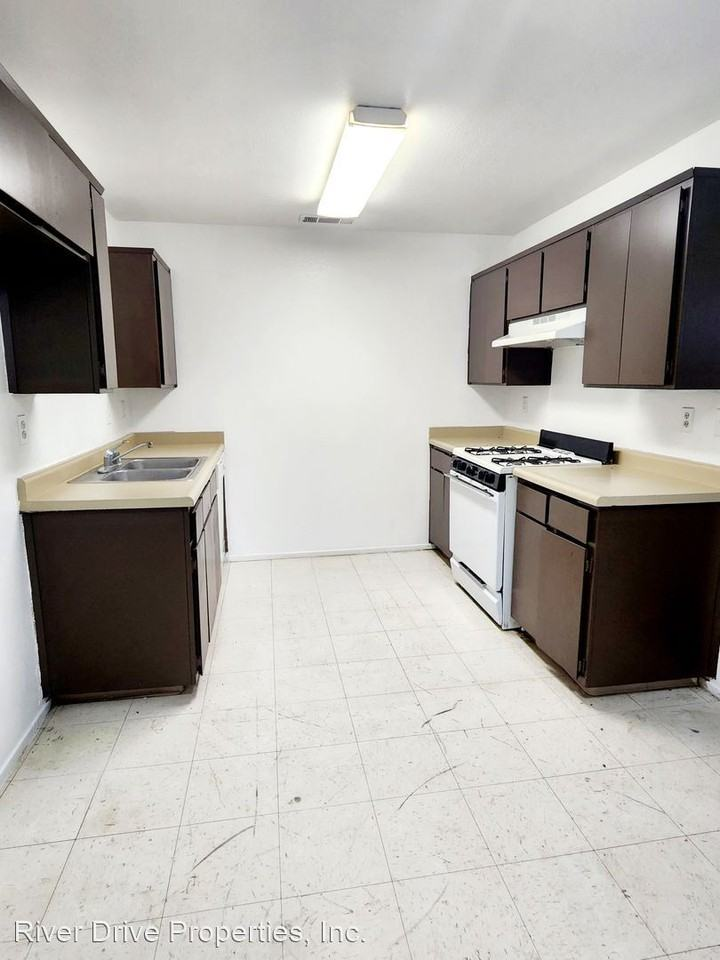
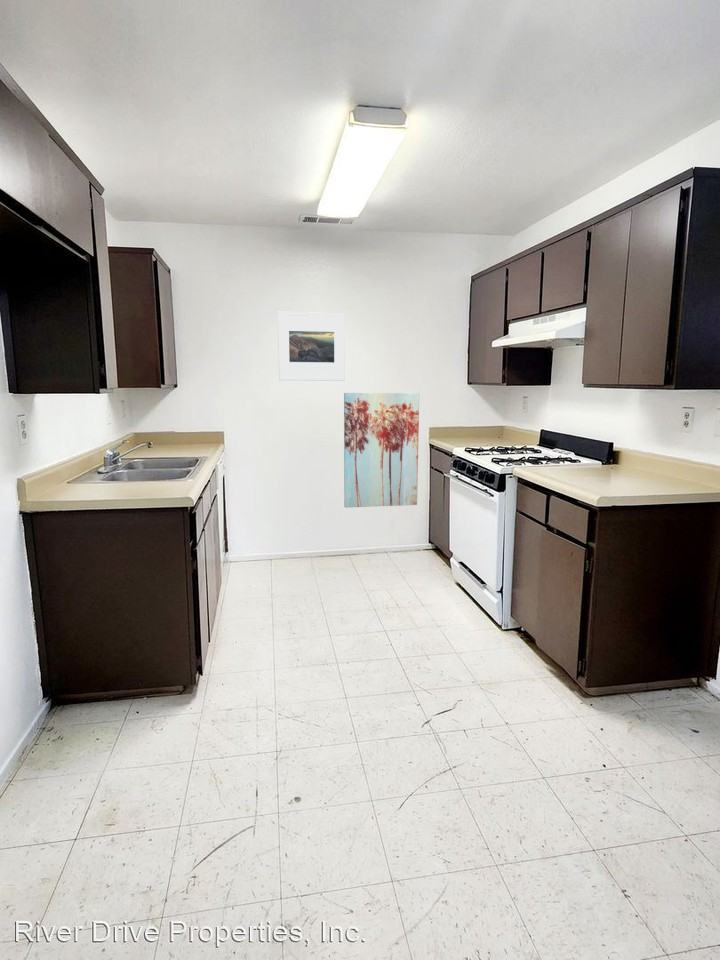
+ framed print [277,311,346,382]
+ wall art [343,392,420,509]
